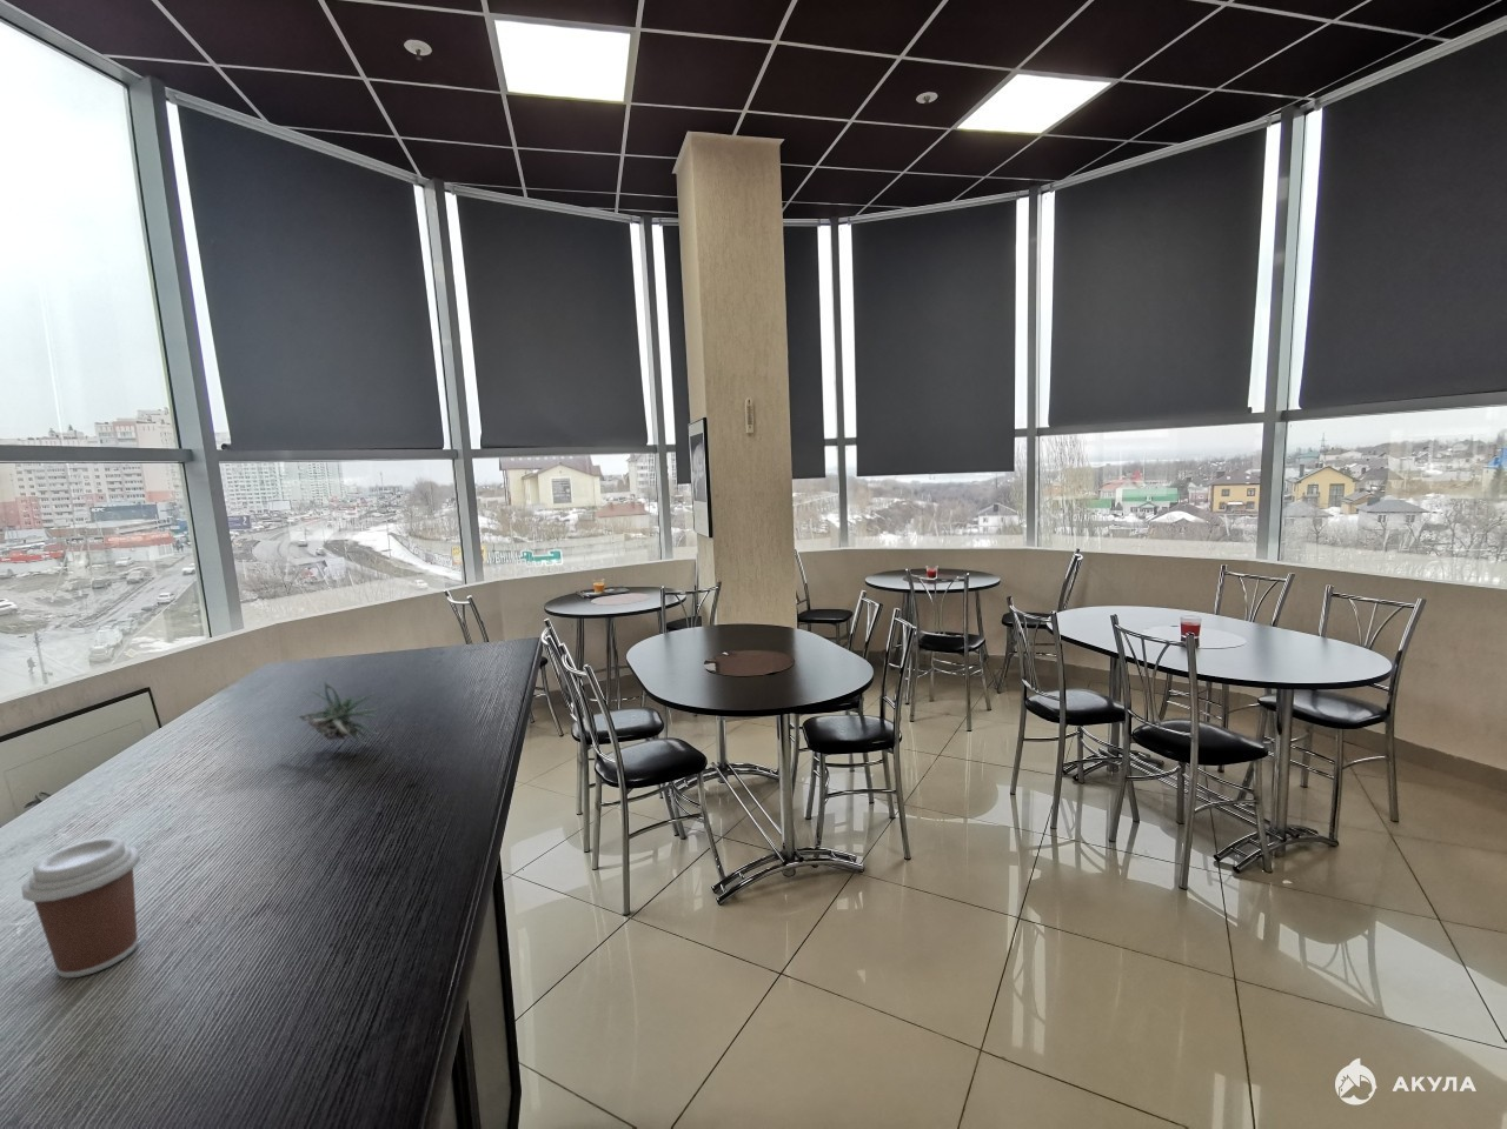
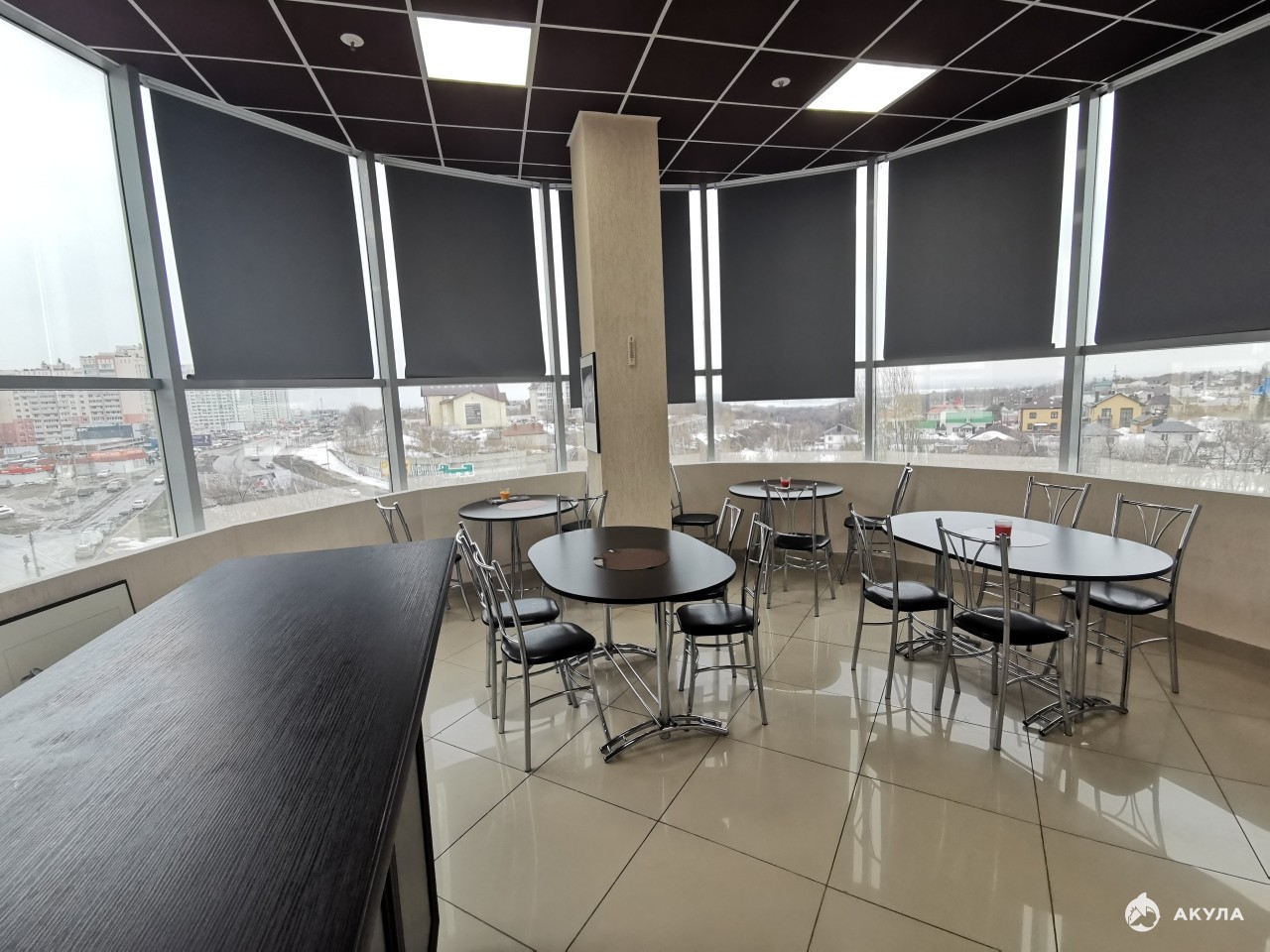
- coffee cup [21,836,141,980]
- succulent plant [297,681,380,746]
